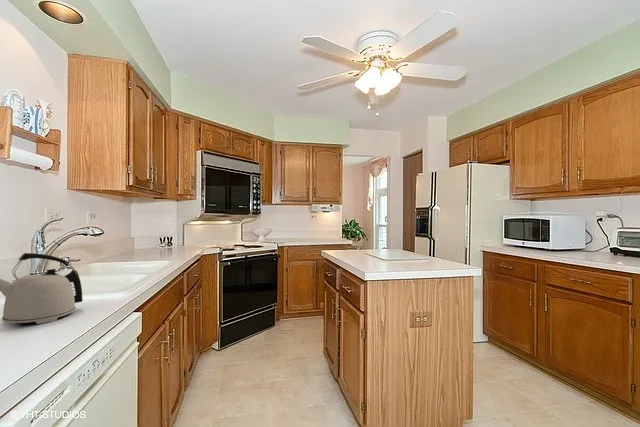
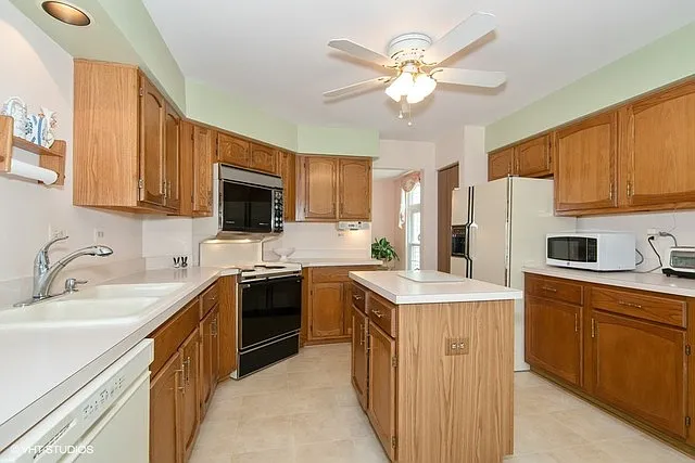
- kettle [0,252,83,325]
